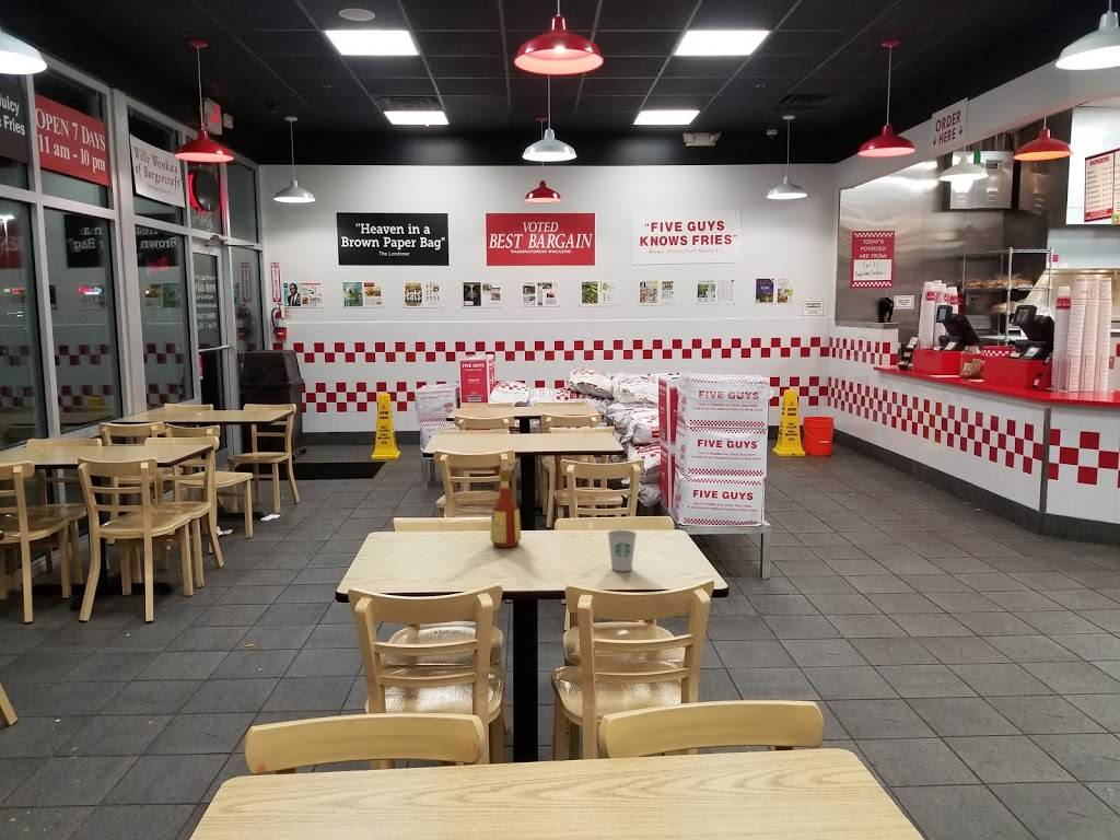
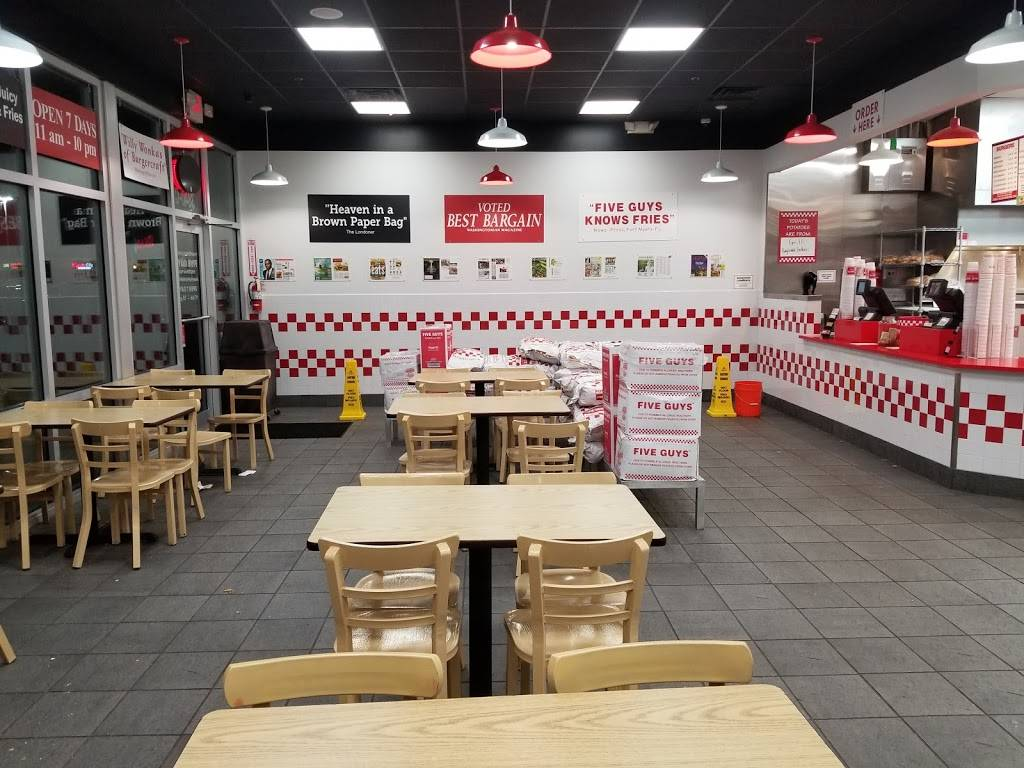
- paper cup [607,529,638,573]
- bottle [490,468,522,548]
